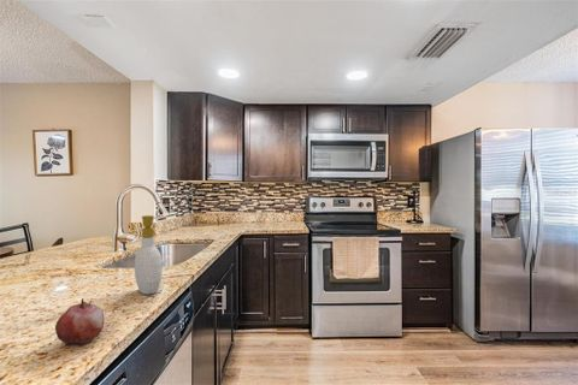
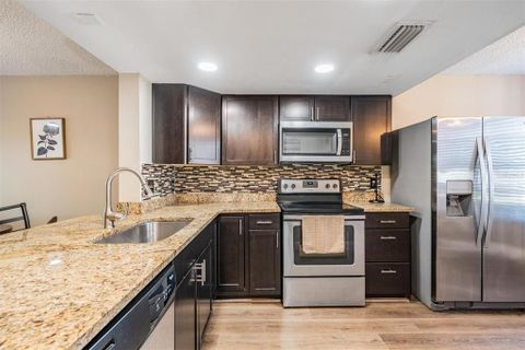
- soap bottle [134,214,164,296]
- fruit [54,297,106,345]
